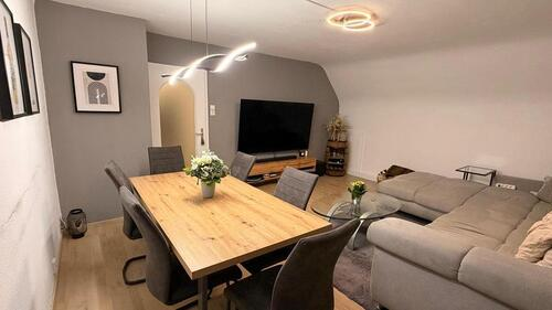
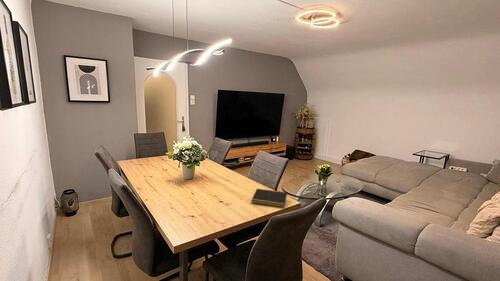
+ notepad [250,188,288,208]
